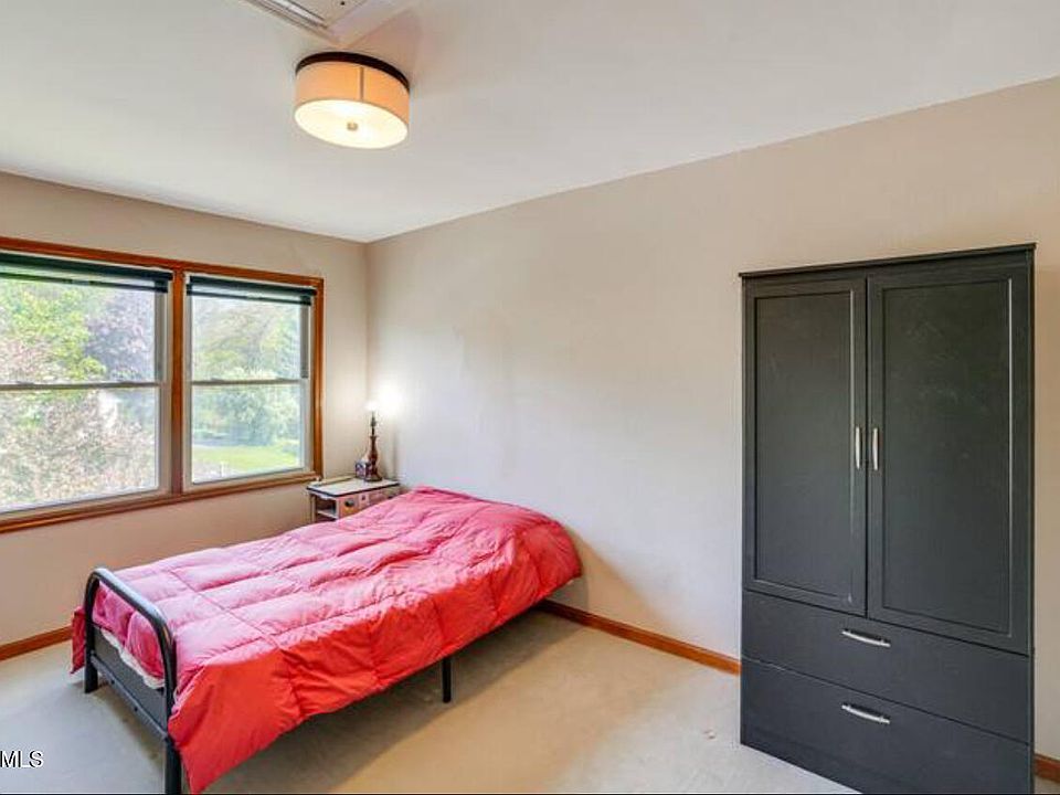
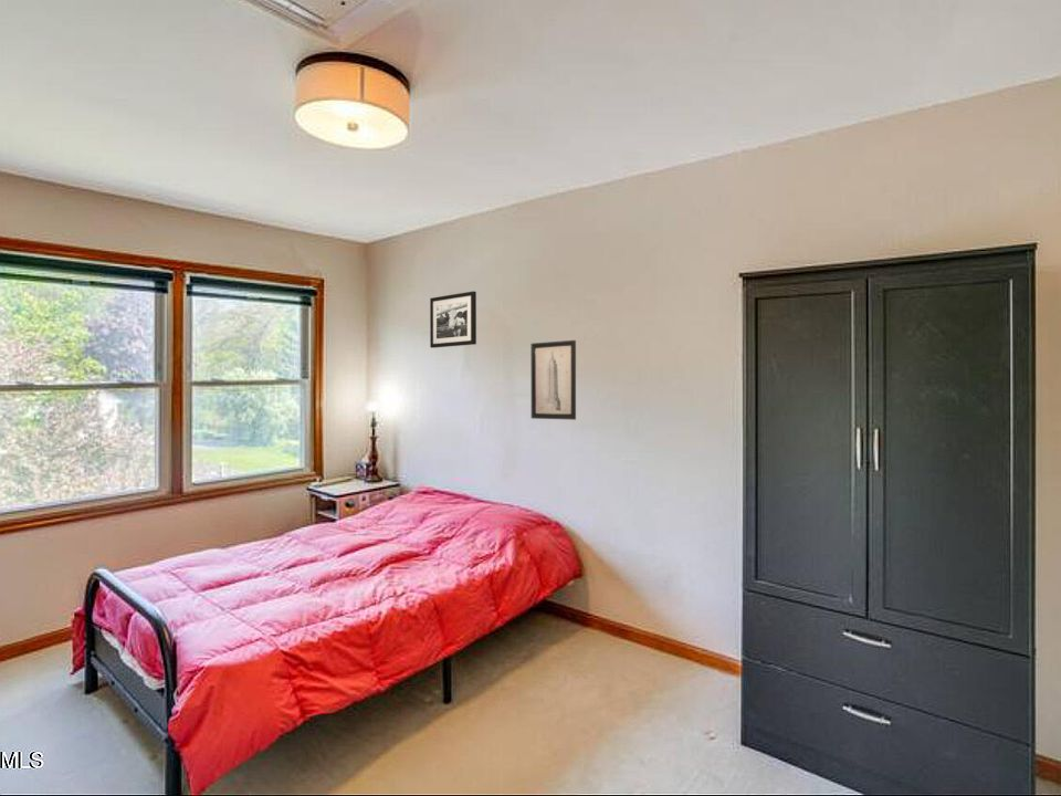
+ wall art [530,339,577,421]
+ picture frame [429,290,477,349]
